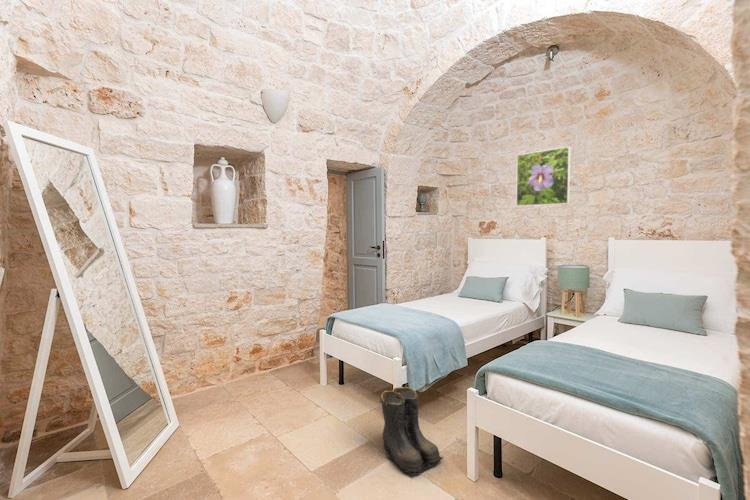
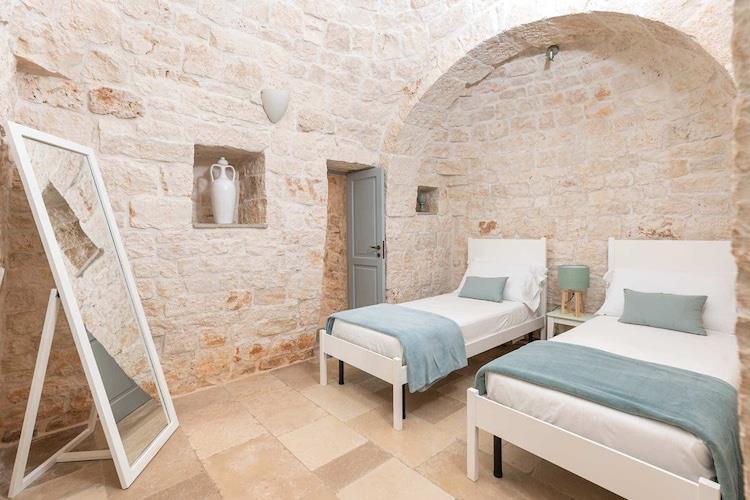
- boots [379,386,445,477]
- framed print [515,146,572,207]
